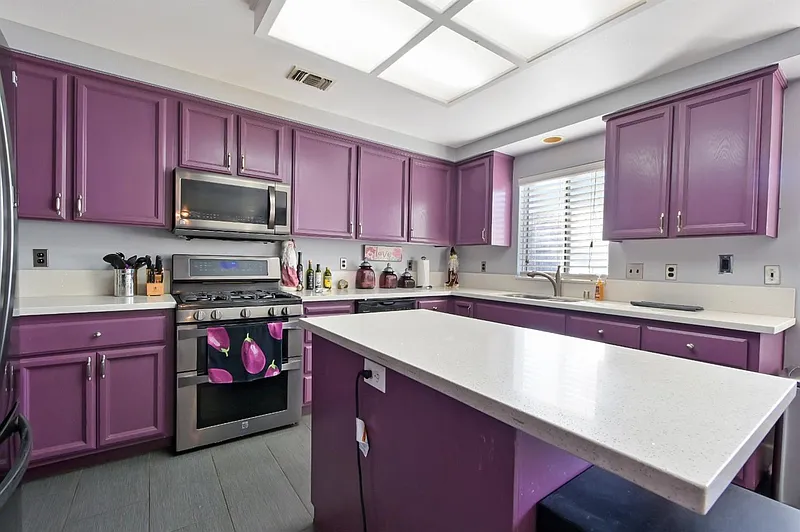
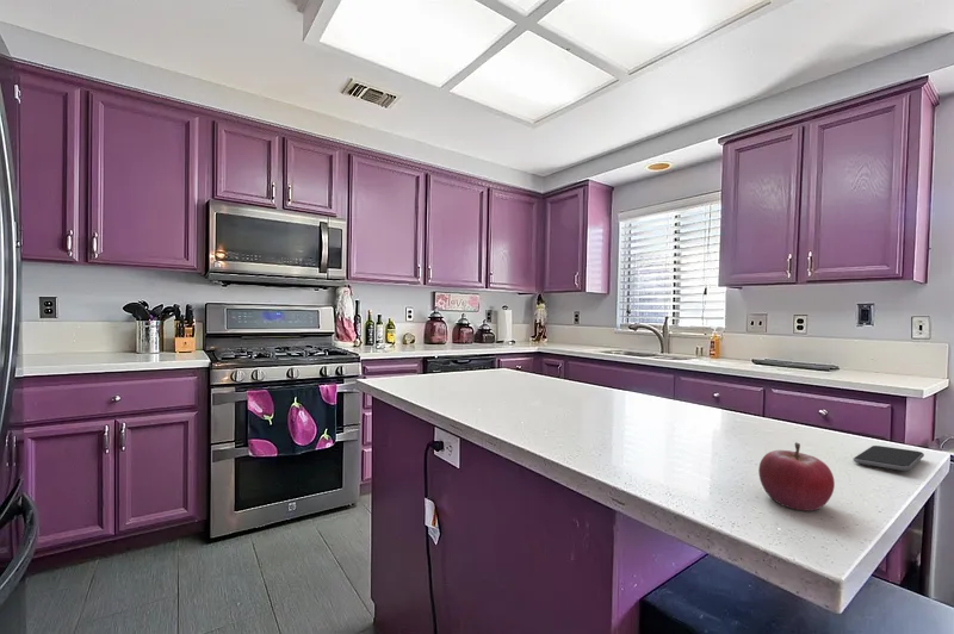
+ fruit [757,441,836,512]
+ smartphone [853,445,925,472]
